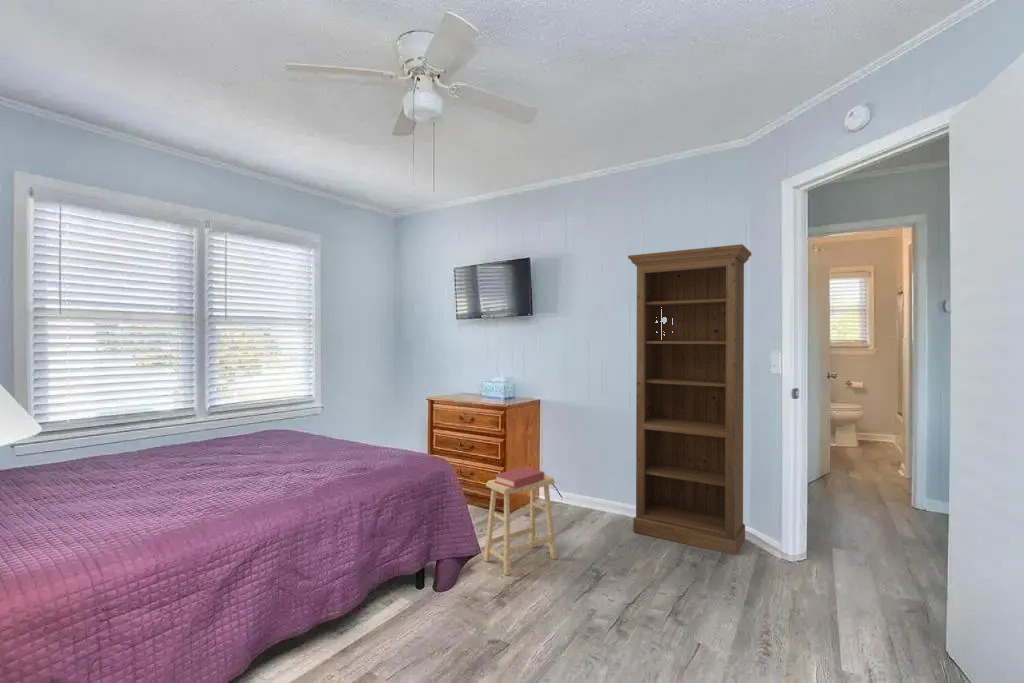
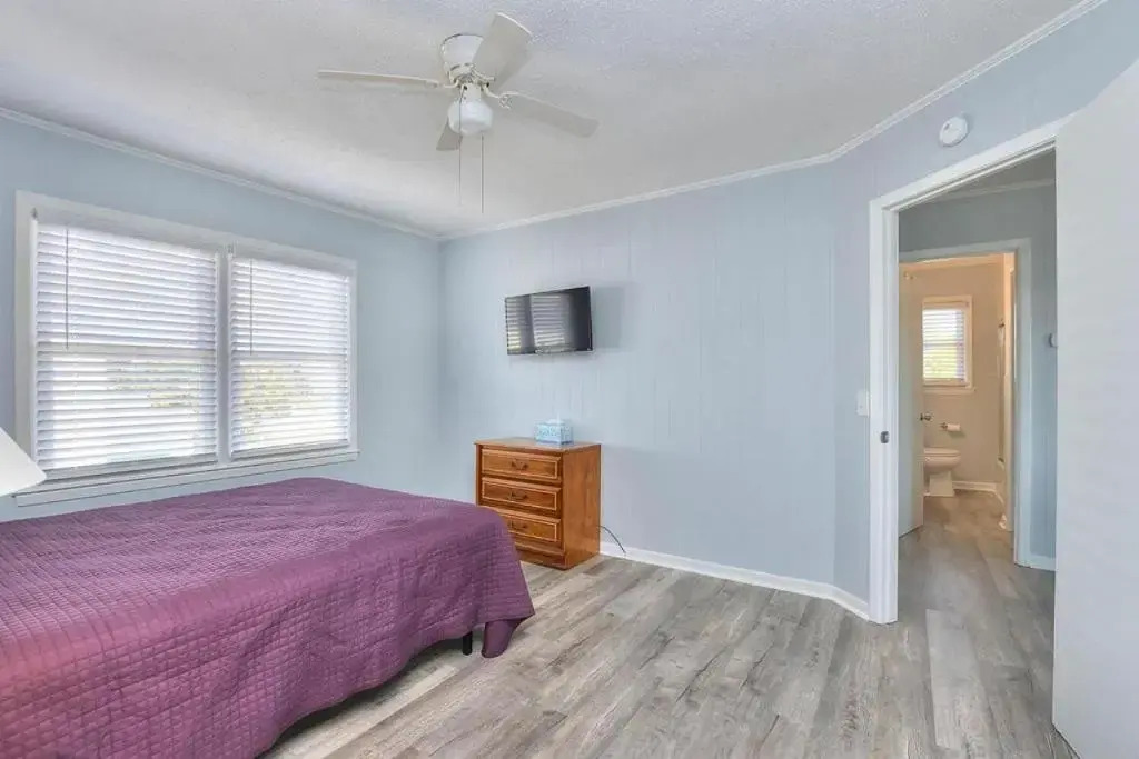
- book [494,466,545,489]
- bookshelf [627,243,752,556]
- footstool [483,474,558,577]
